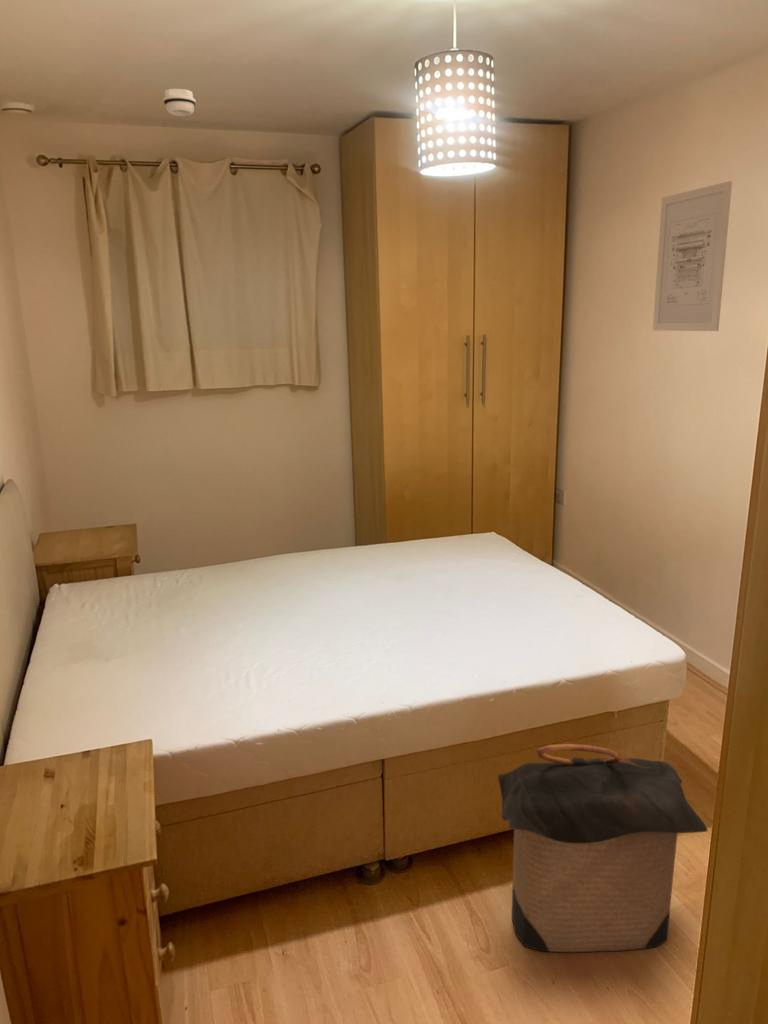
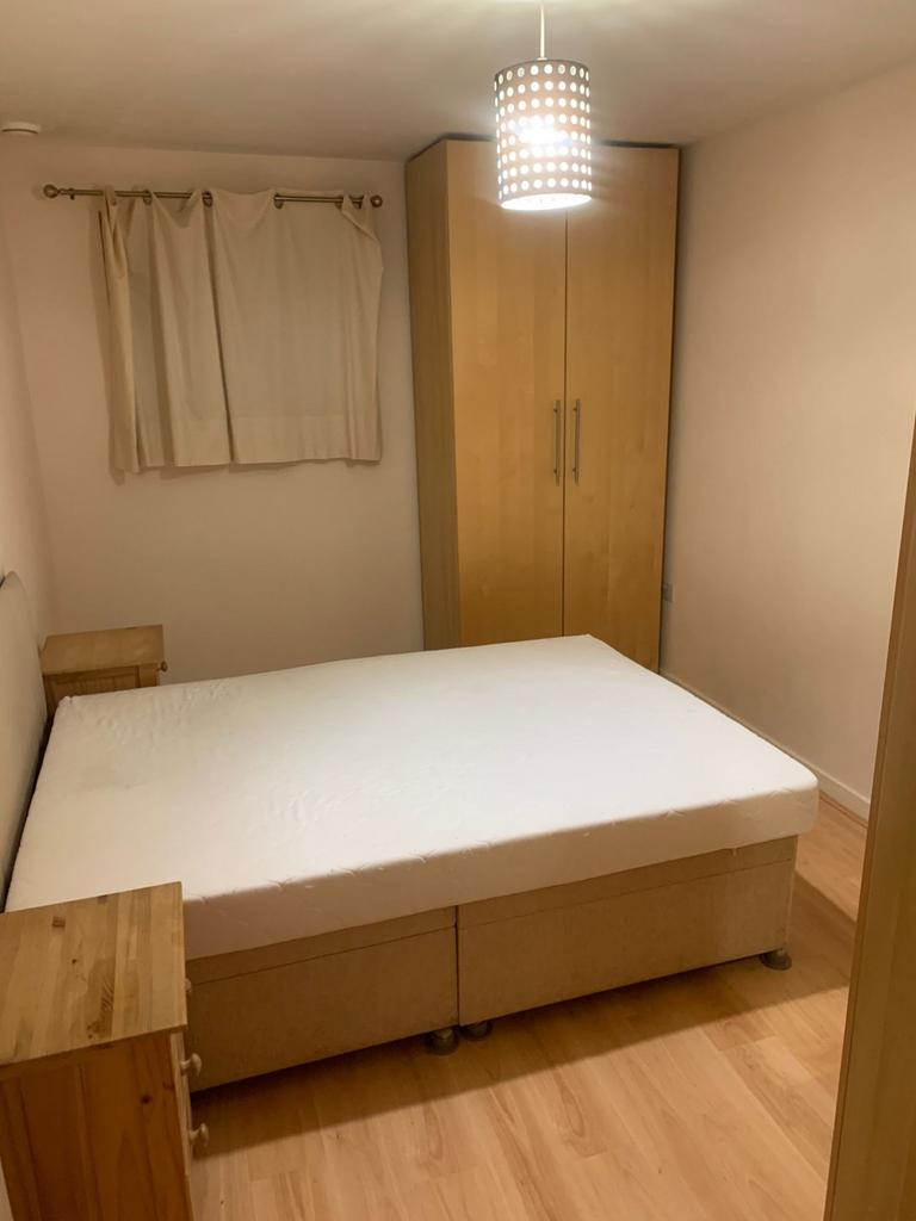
- smoke detector [162,88,197,117]
- wall art [652,180,733,332]
- laundry hamper [497,743,709,953]
